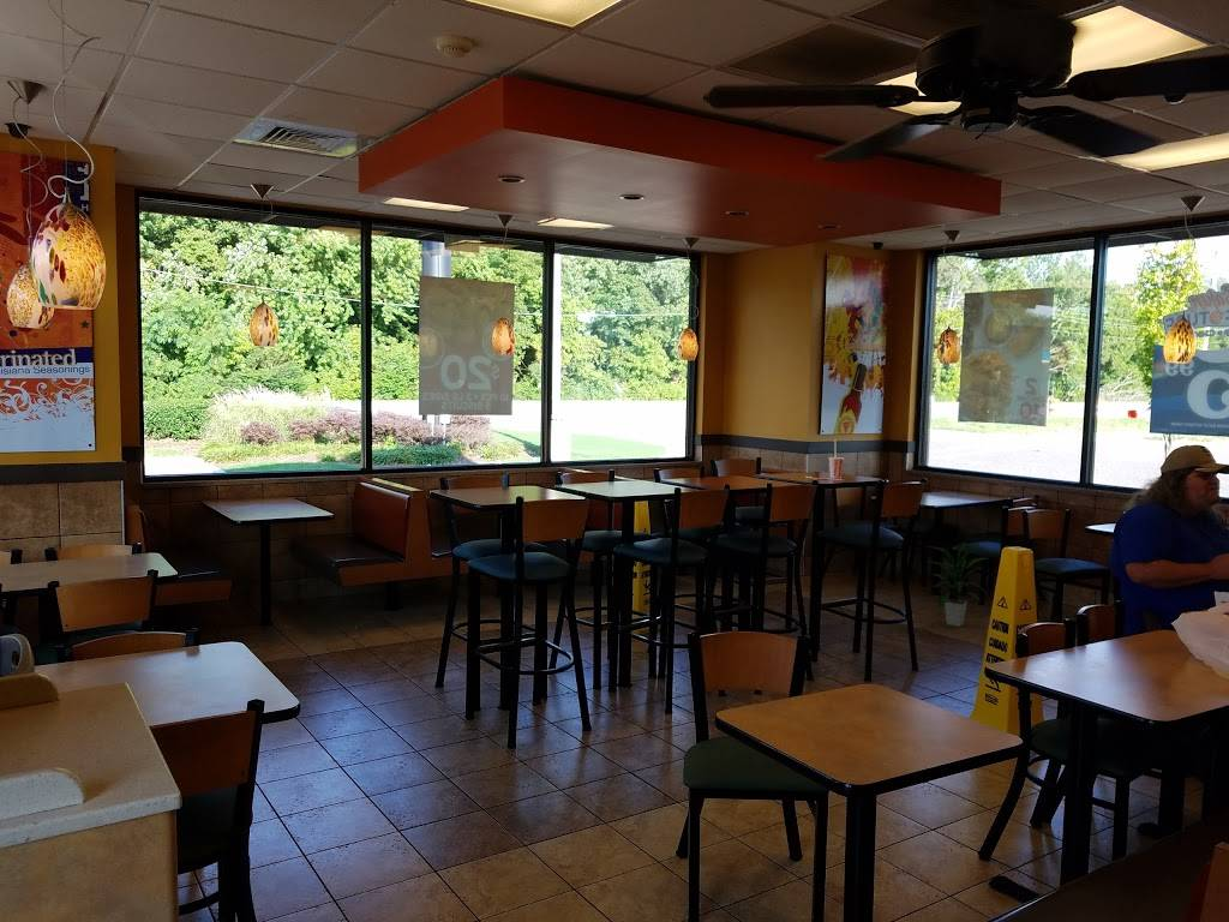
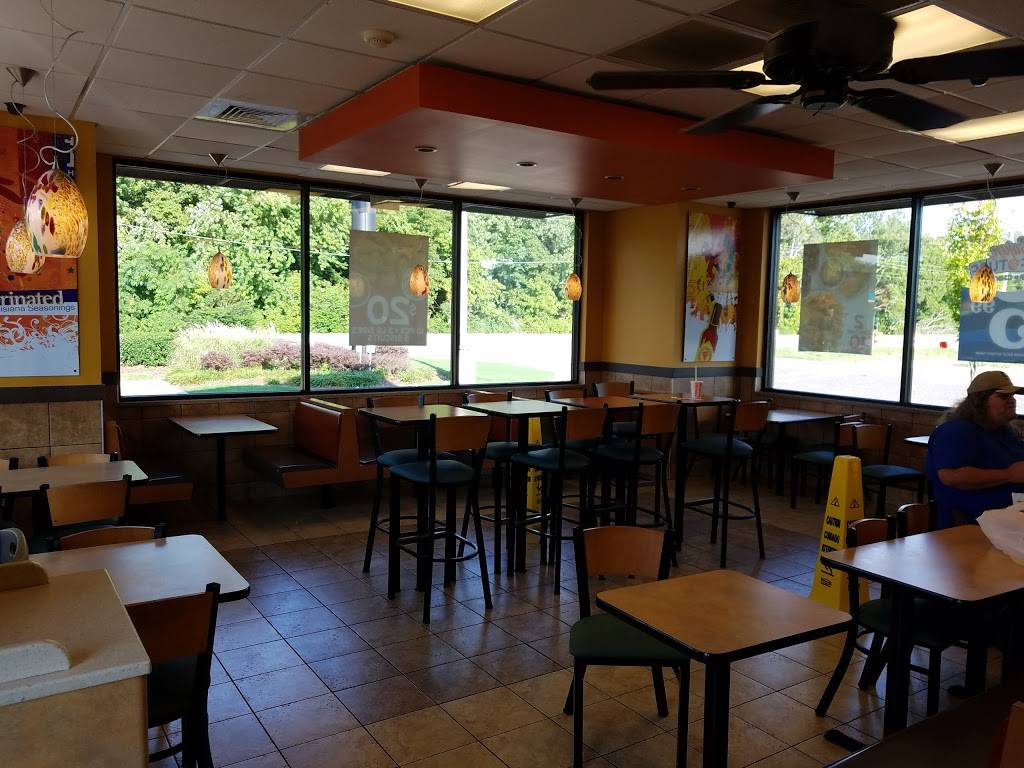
- indoor plant [925,540,991,628]
